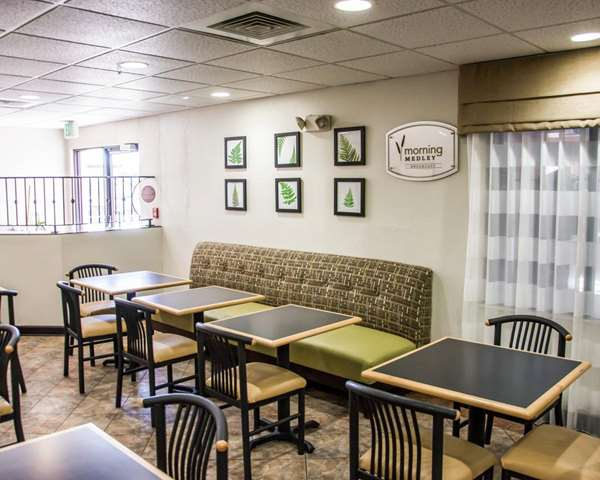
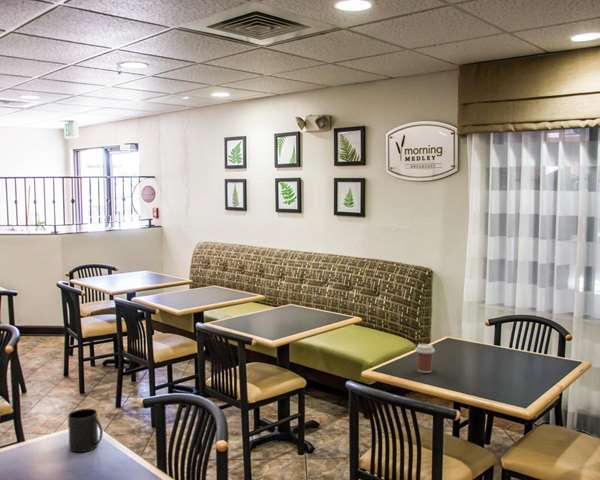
+ coffee cup [414,343,436,374]
+ mug [67,408,104,453]
